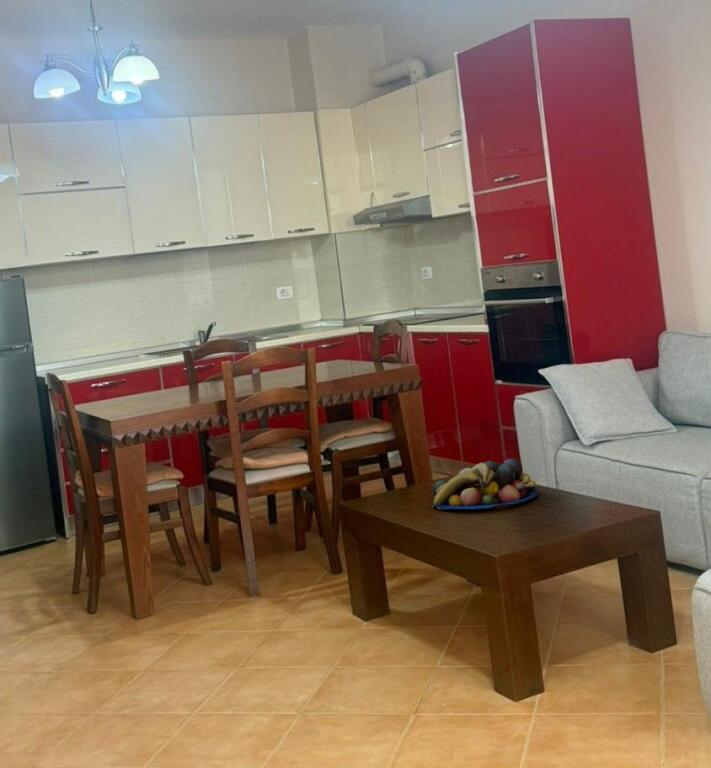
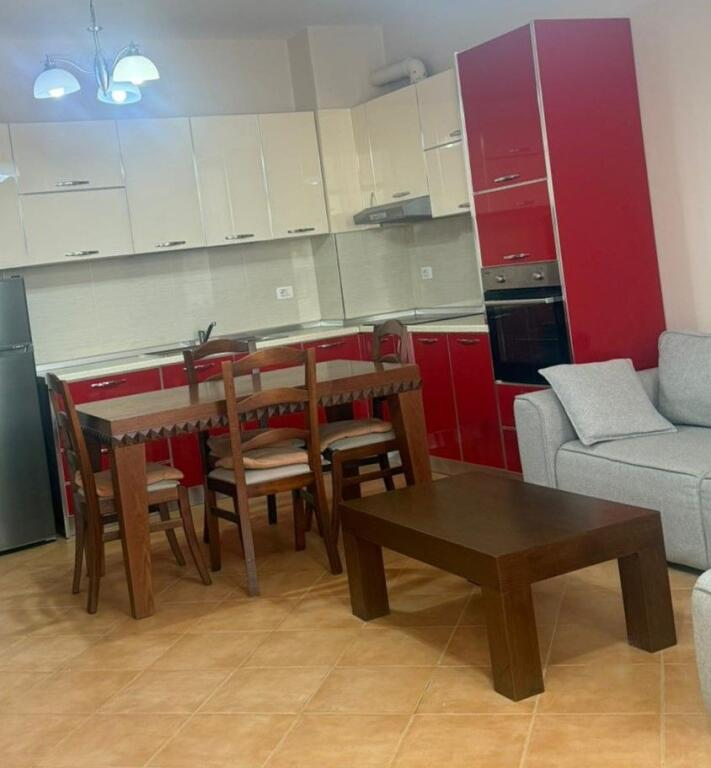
- fruit bowl [431,458,540,511]
